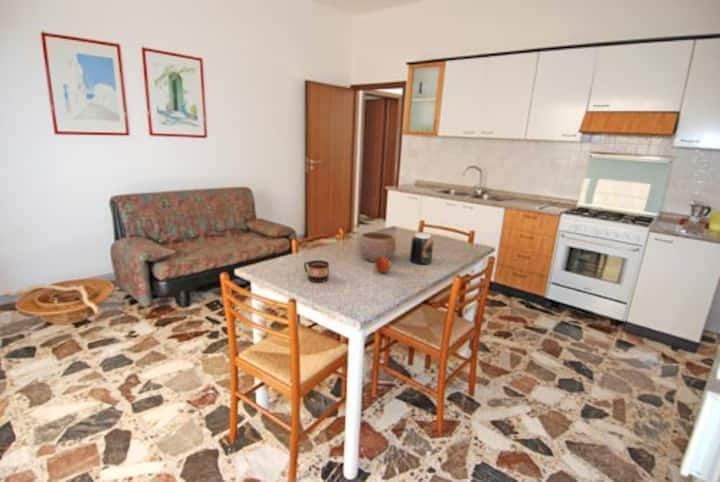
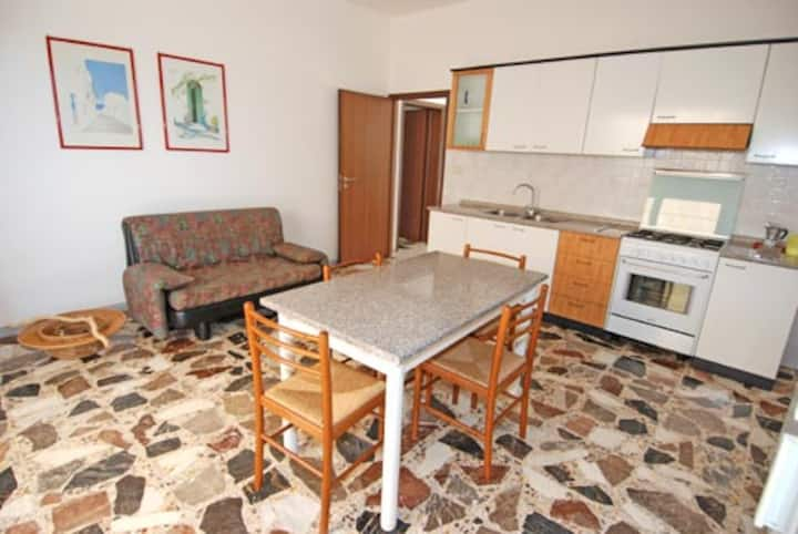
- jar [409,232,434,265]
- bowl [358,231,397,263]
- cup [303,259,330,283]
- fruit [373,257,392,274]
